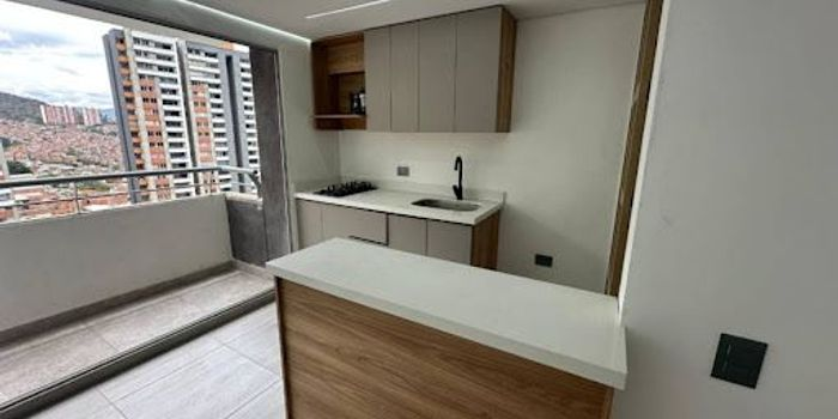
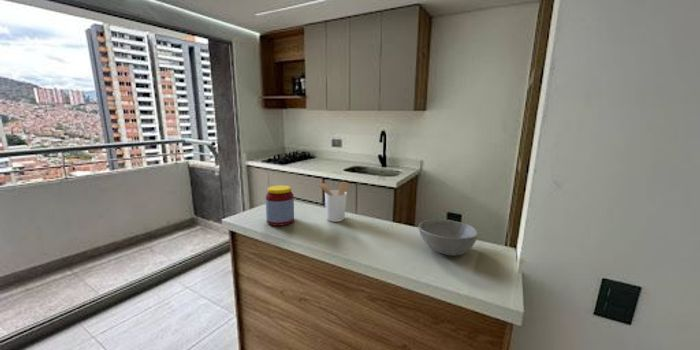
+ utensil holder [318,181,349,223]
+ jar [265,184,295,227]
+ bowl [418,219,479,257]
